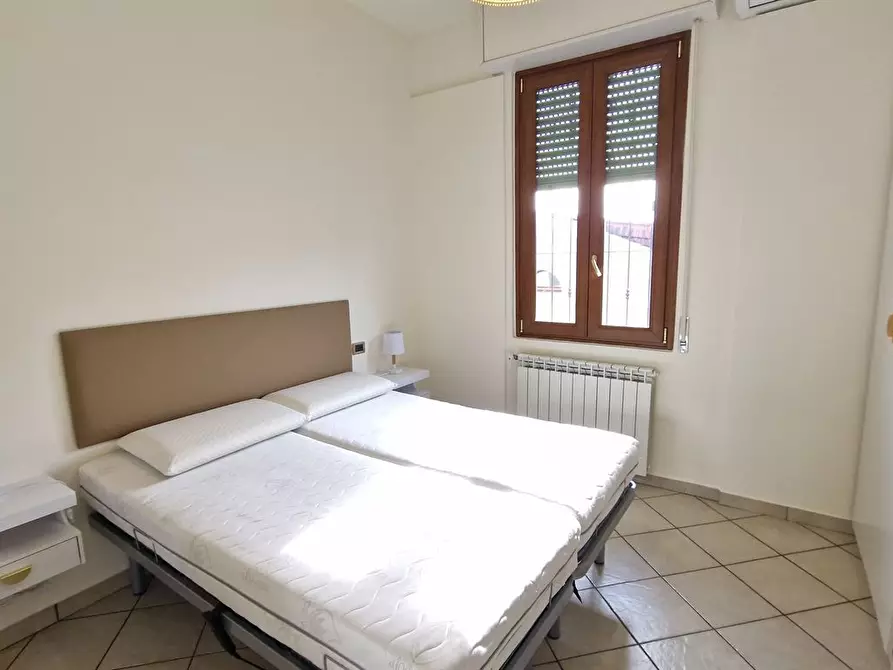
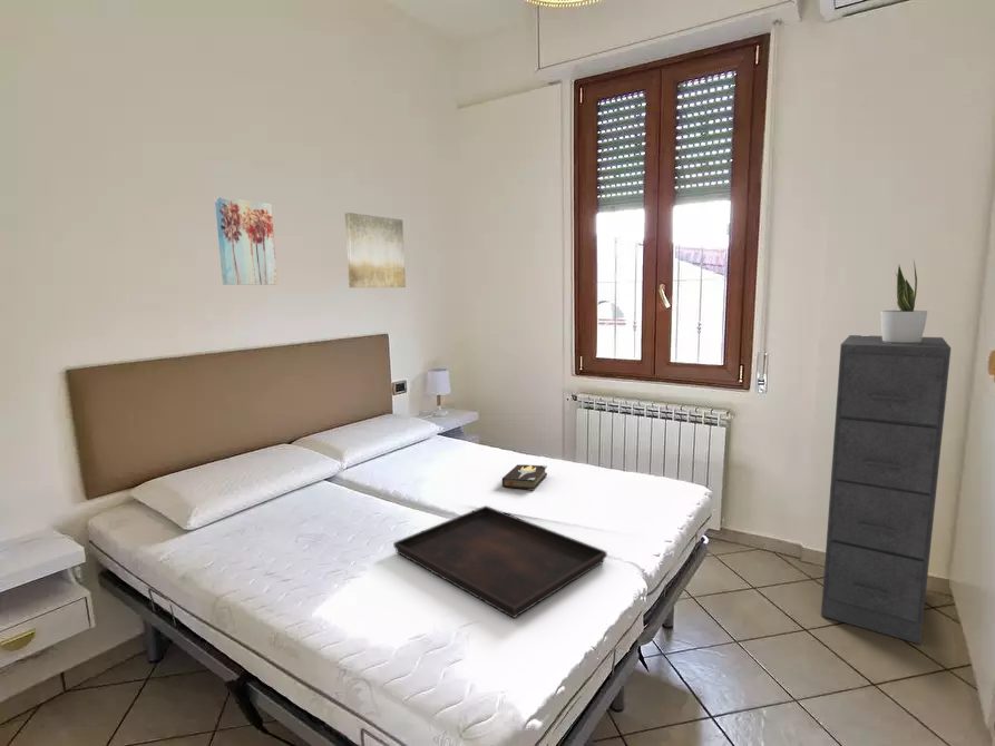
+ potted plant [880,259,928,344]
+ filing cabinet [820,334,953,646]
+ wall art [344,212,407,288]
+ wall art [214,196,279,286]
+ hardback book [501,463,548,491]
+ serving tray [392,504,608,619]
